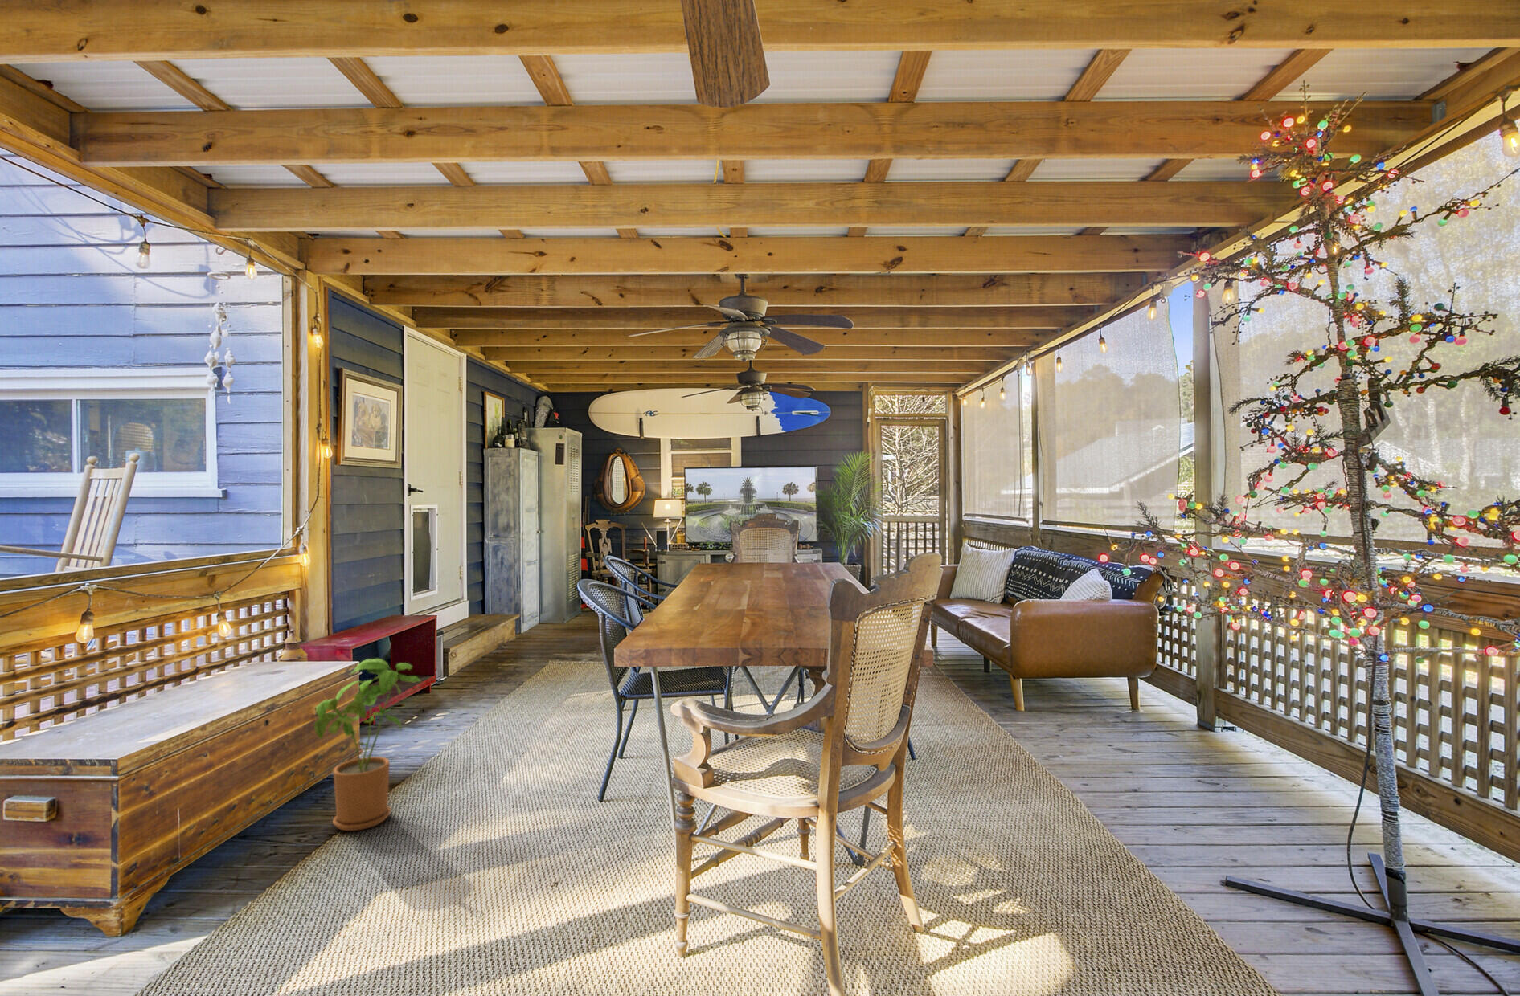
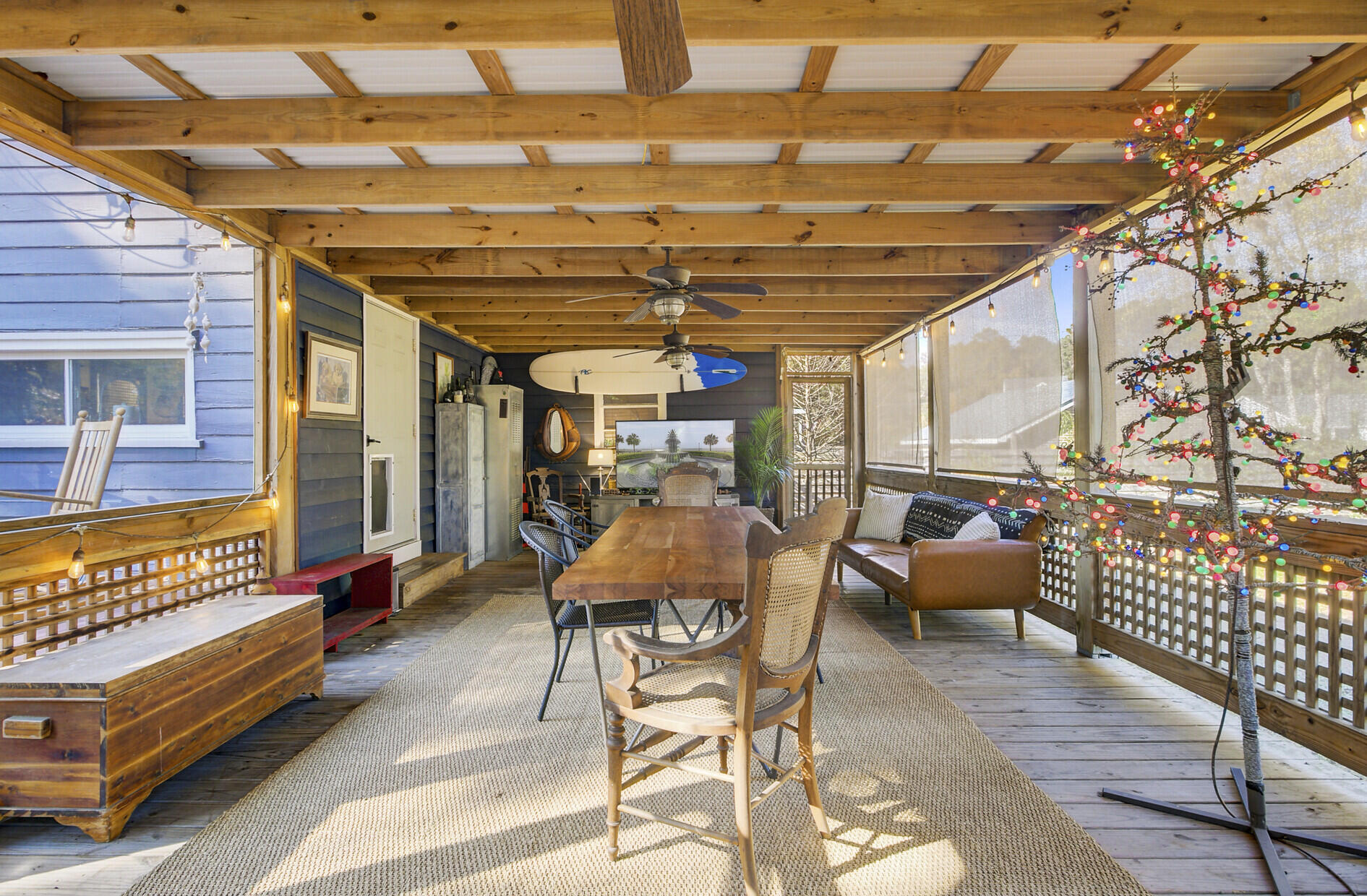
- house plant [314,658,423,831]
